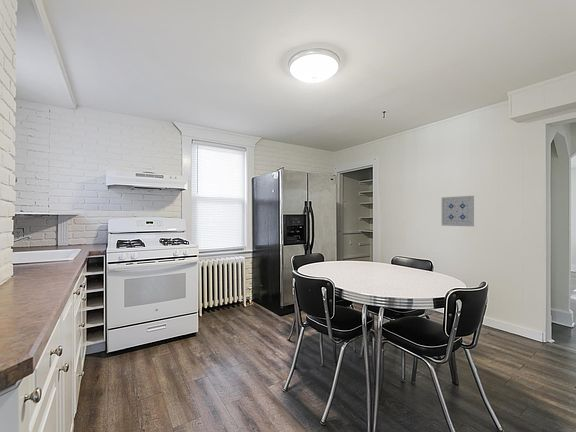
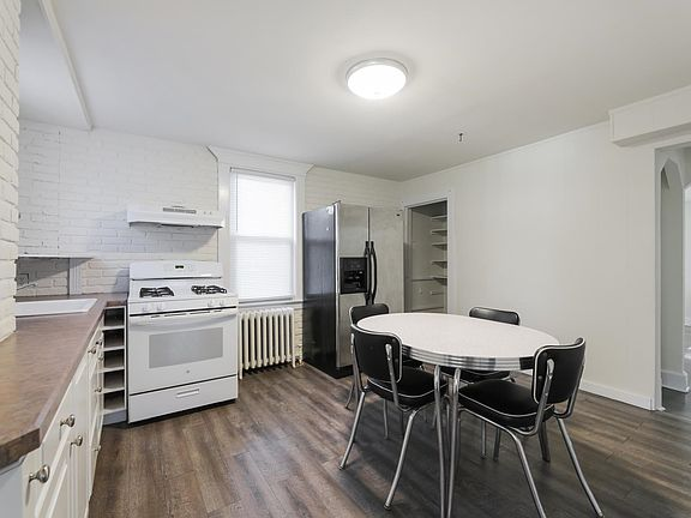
- wall art [441,195,475,227]
